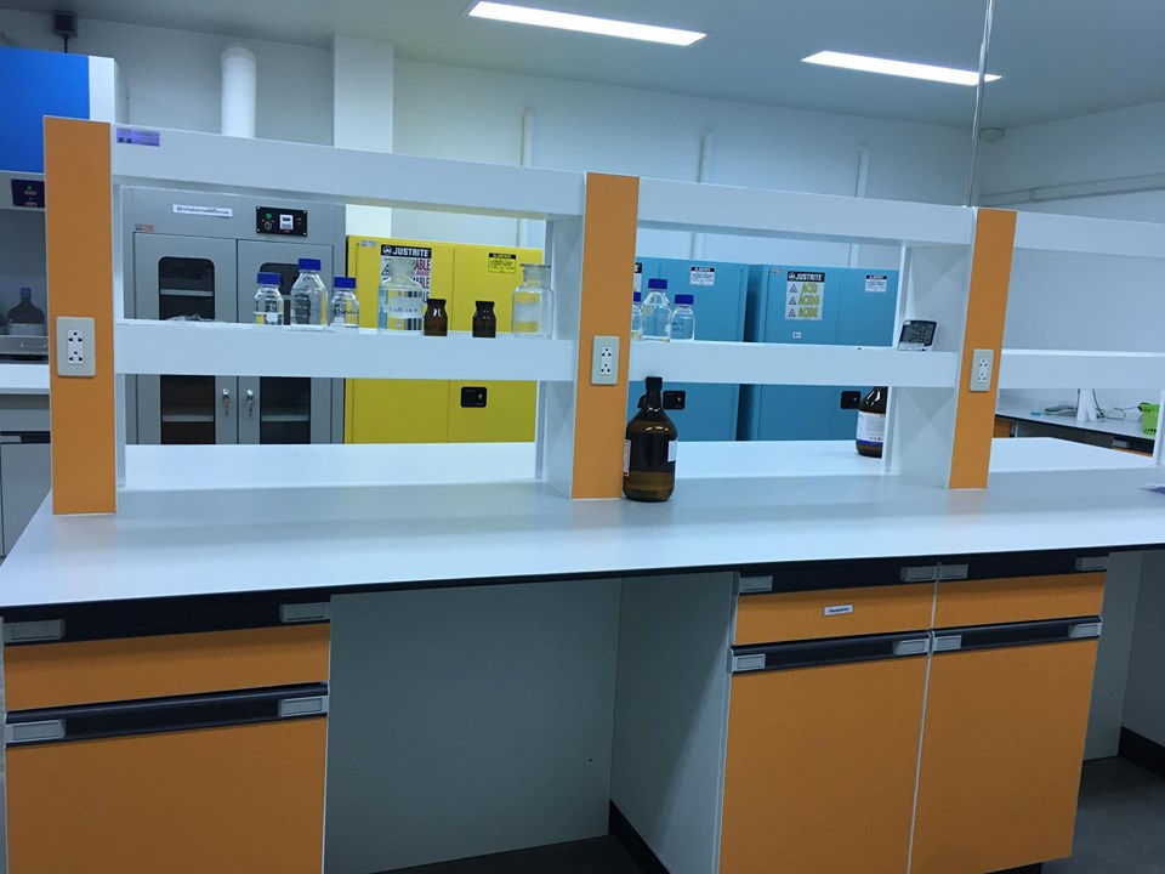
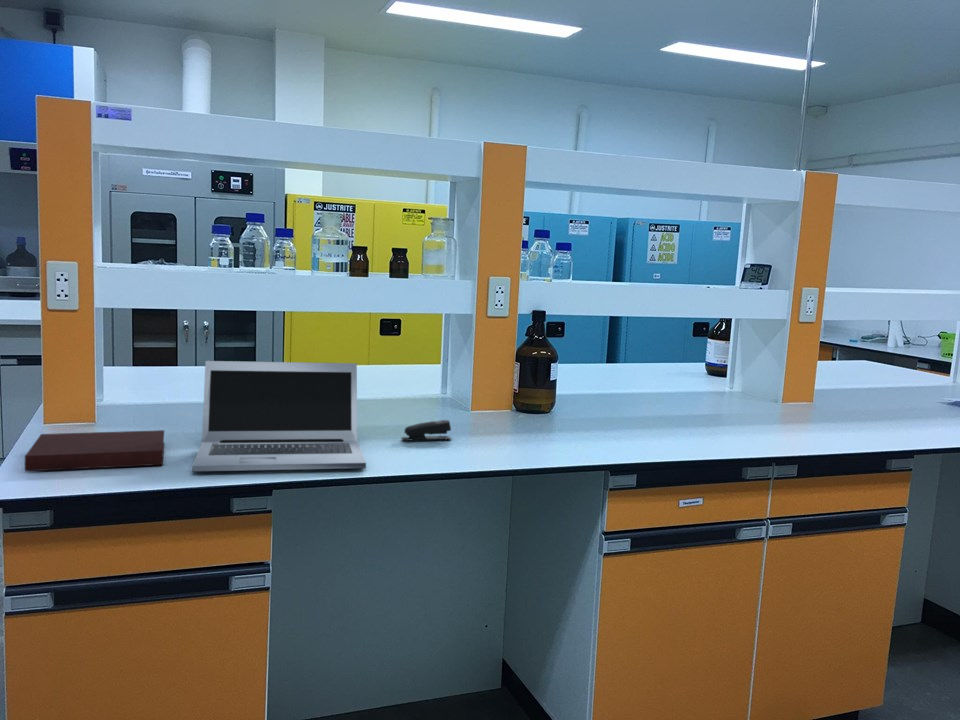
+ stapler [400,419,453,442]
+ laptop [191,360,367,472]
+ notebook [24,429,165,472]
